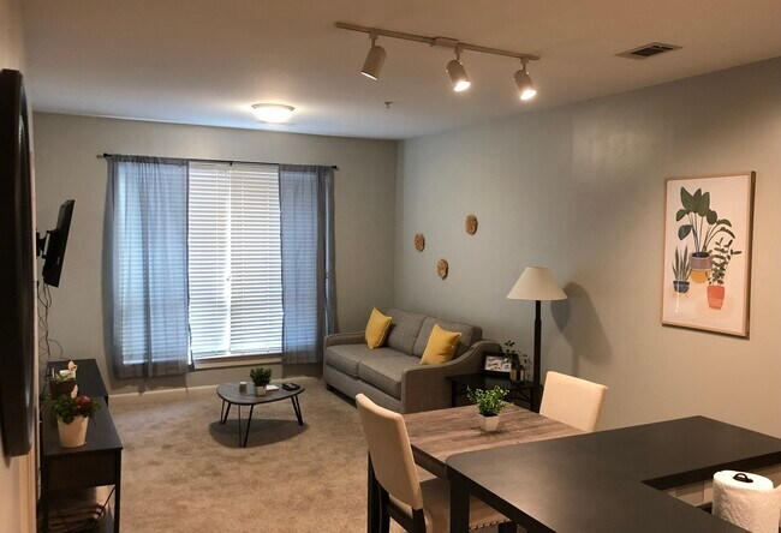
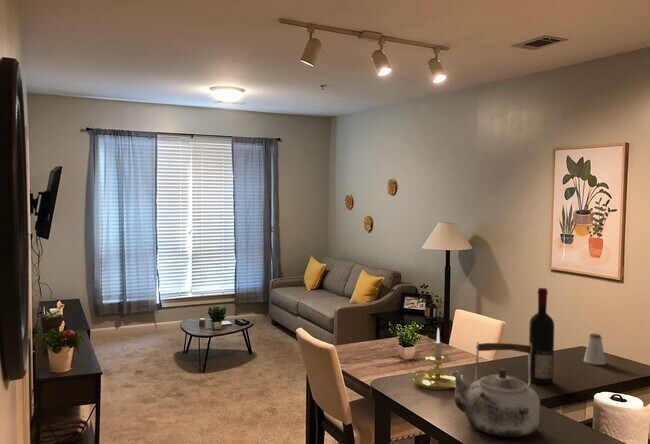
+ alcohol [528,287,555,385]
+ candle holder [411,327,464,391]
+ saltshaker [583,333,607,366]
+ kettle [450,341,541,438]
